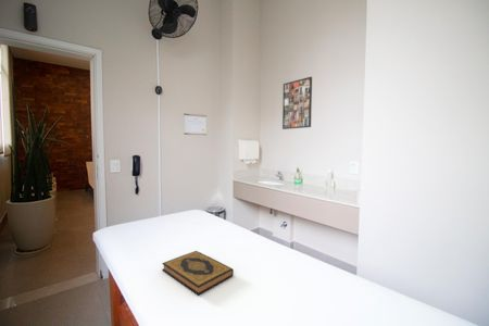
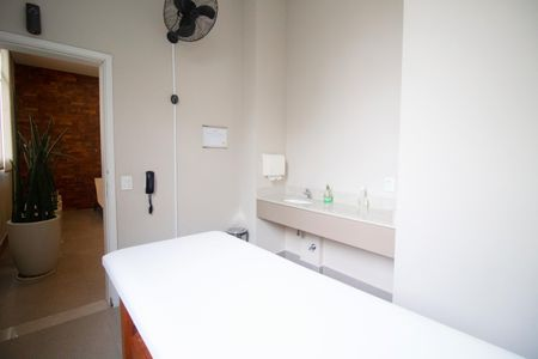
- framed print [281,76,313,130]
- hardback book [161,250,235,297]
